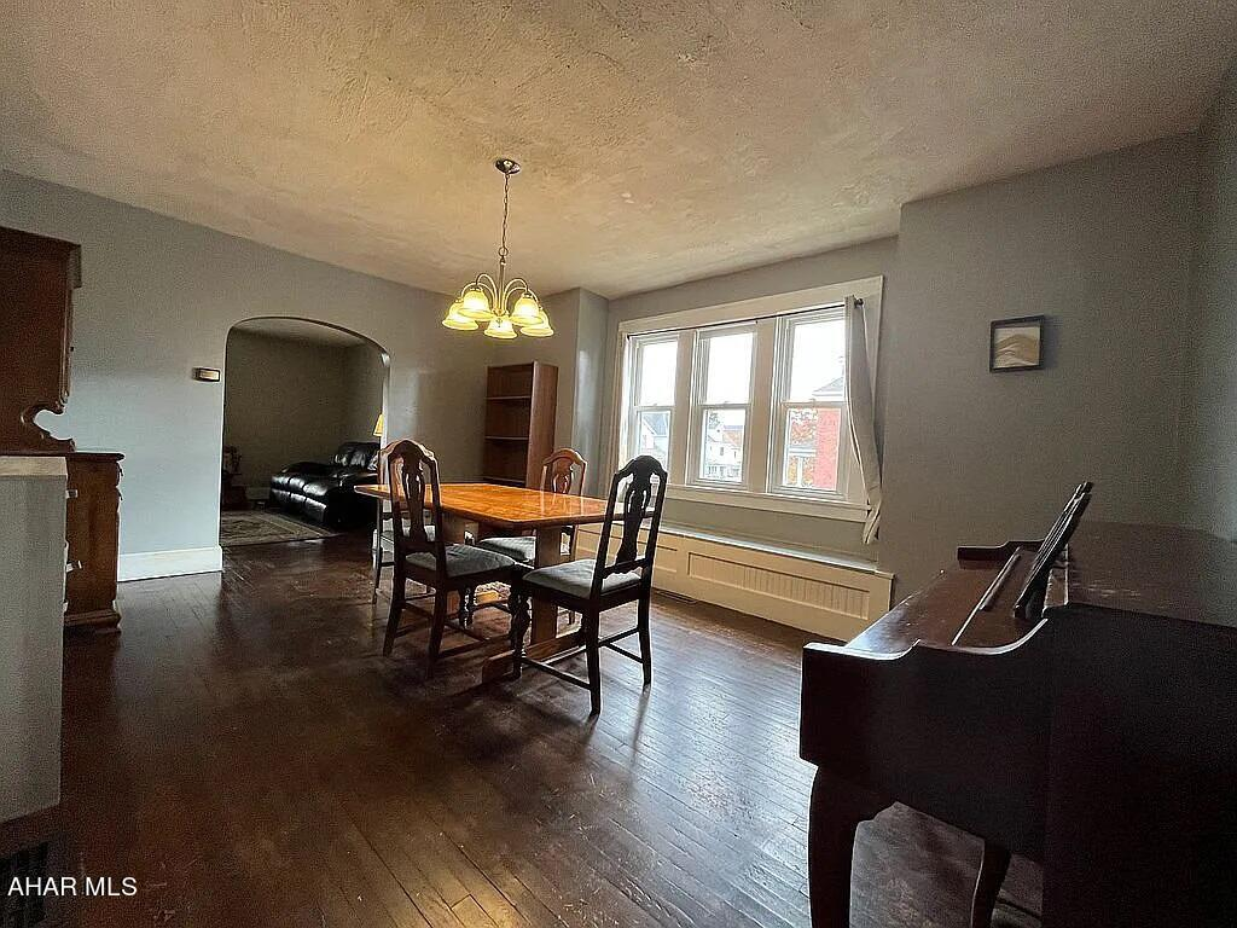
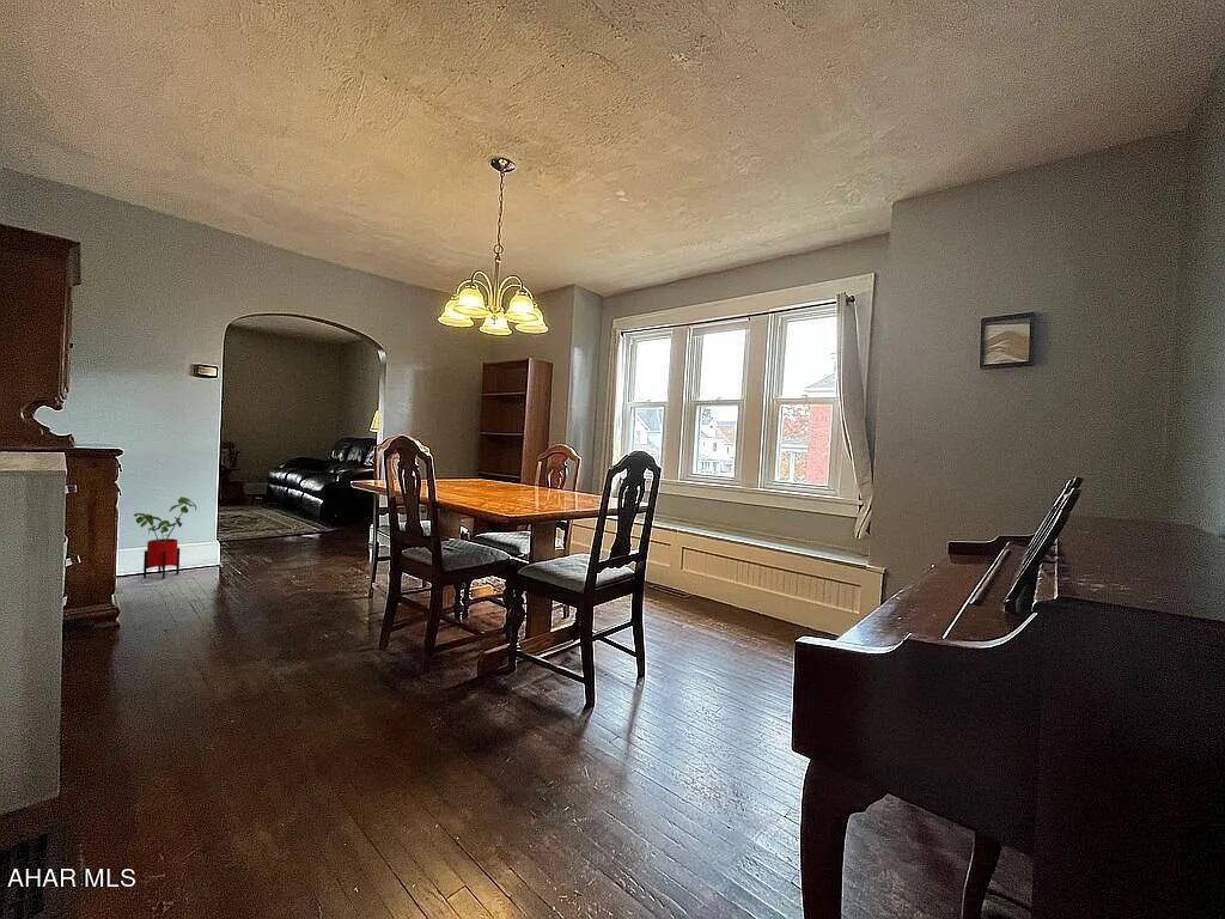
+ house plant [133,495,197,580]
